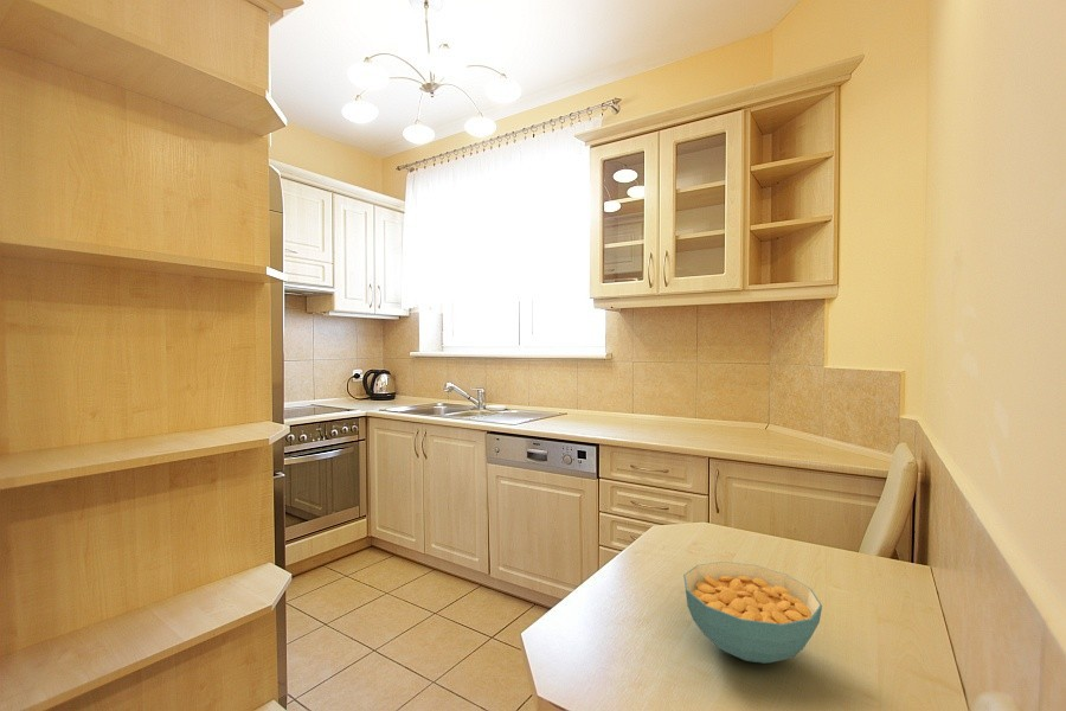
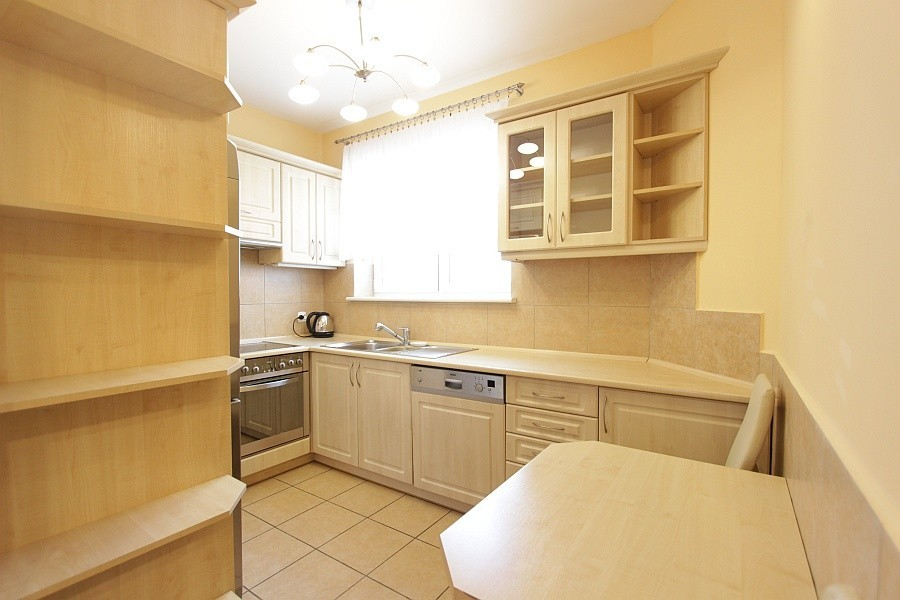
- cereal bowl [682,561,823,665]
